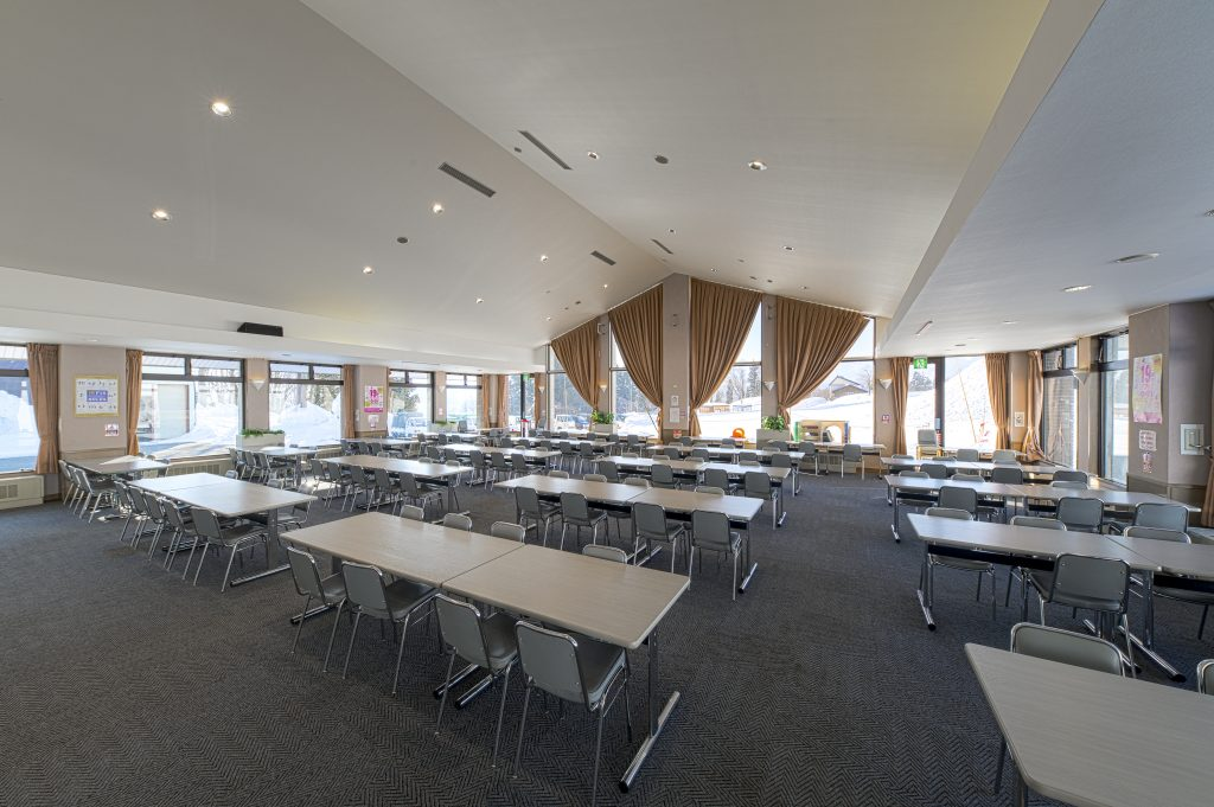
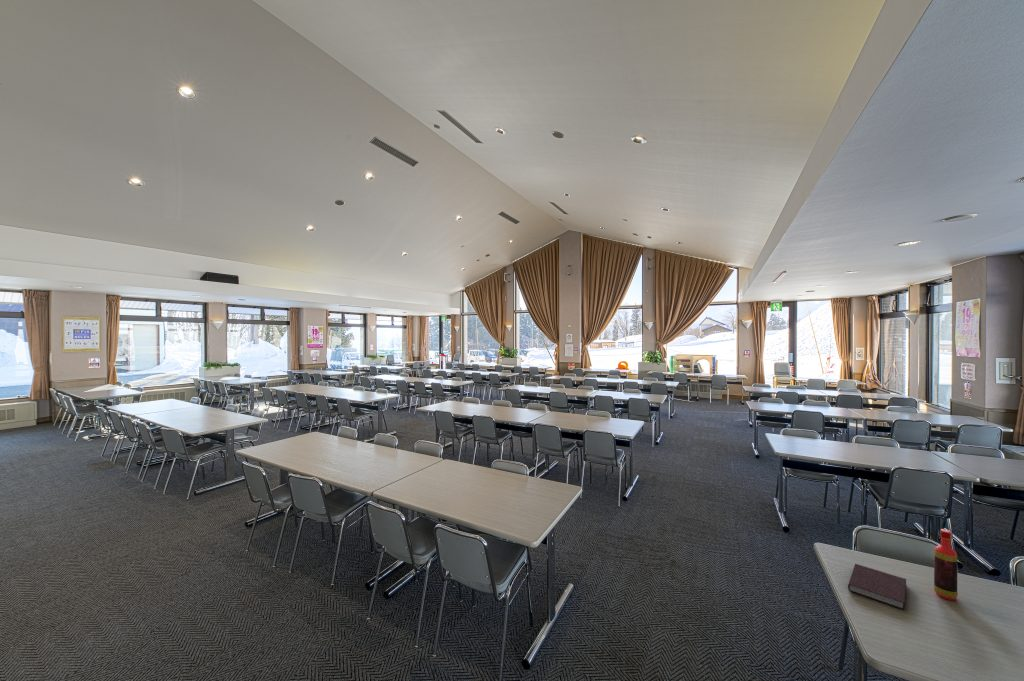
+ notebook [847,563,907,610]
+ bottle [933,528,958,601]
